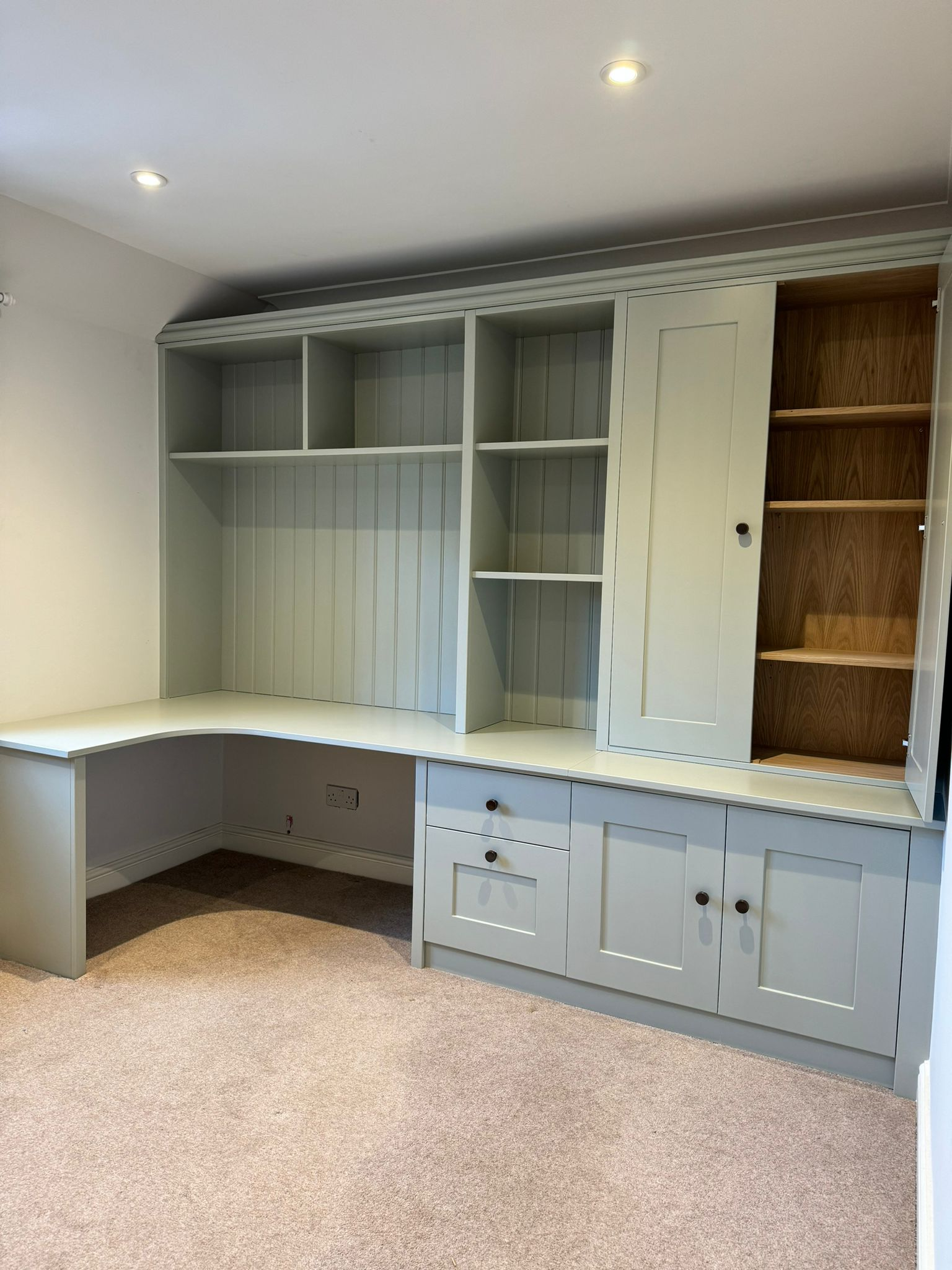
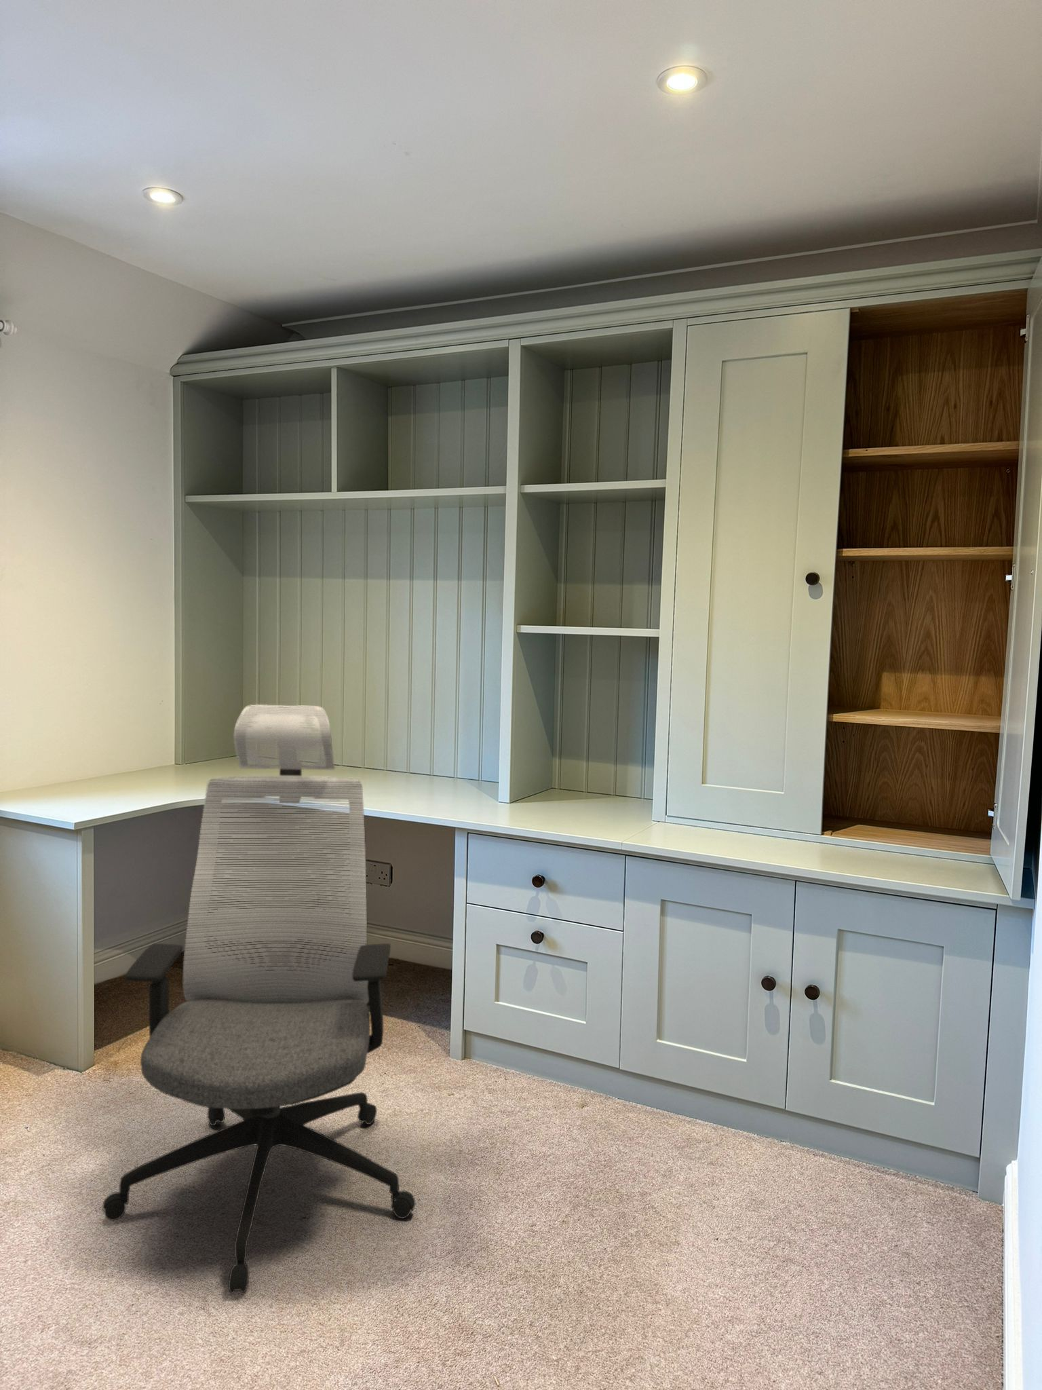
+ office chair [102,704,417,1295]
